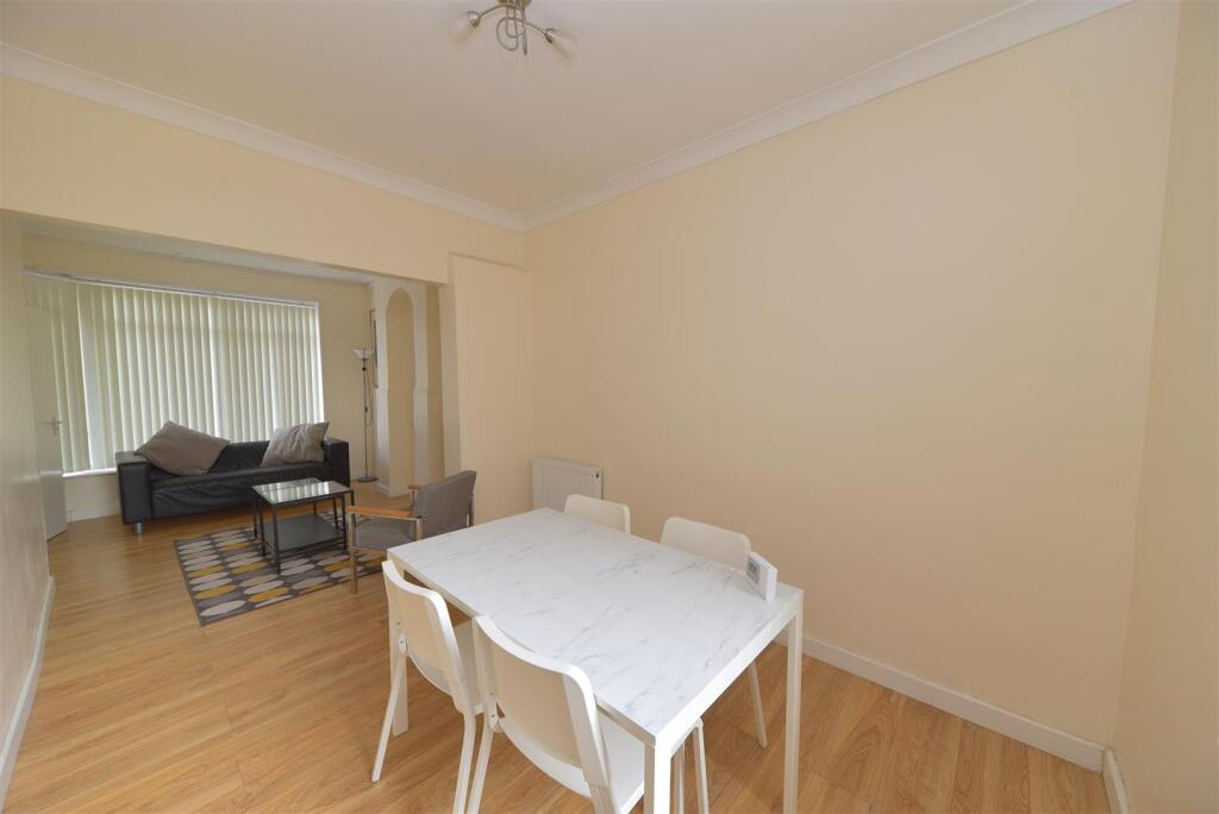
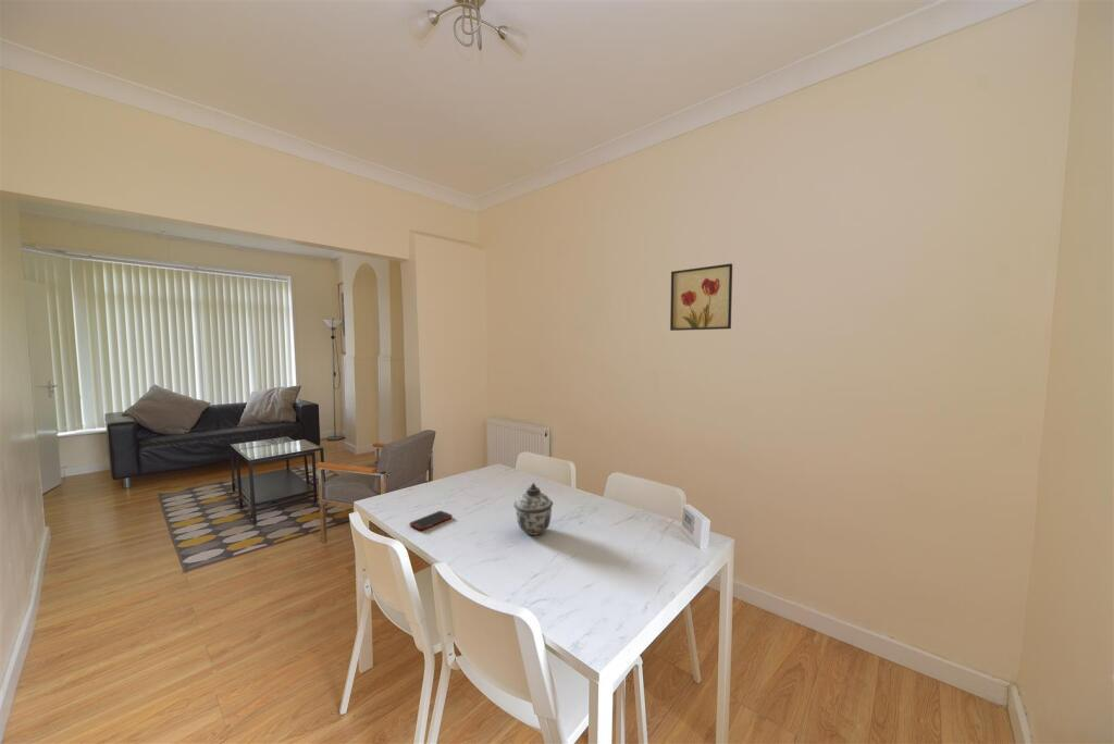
+ wall art [669,262,733,332]
+ lidded jar [512,482,554,536]
+ cell phone [408,510,454,531]
